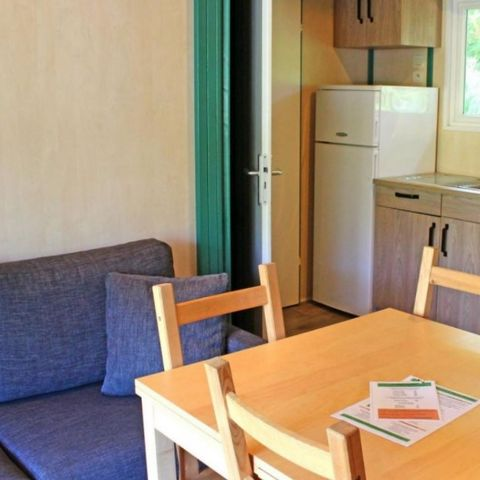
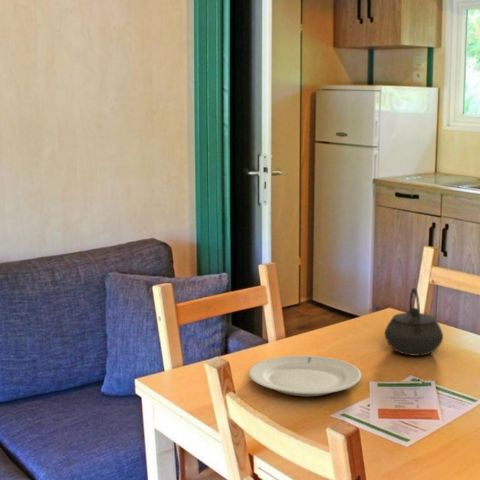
+ chinaware [248,355,362,397]
+ kettle [384,287,444,357]
